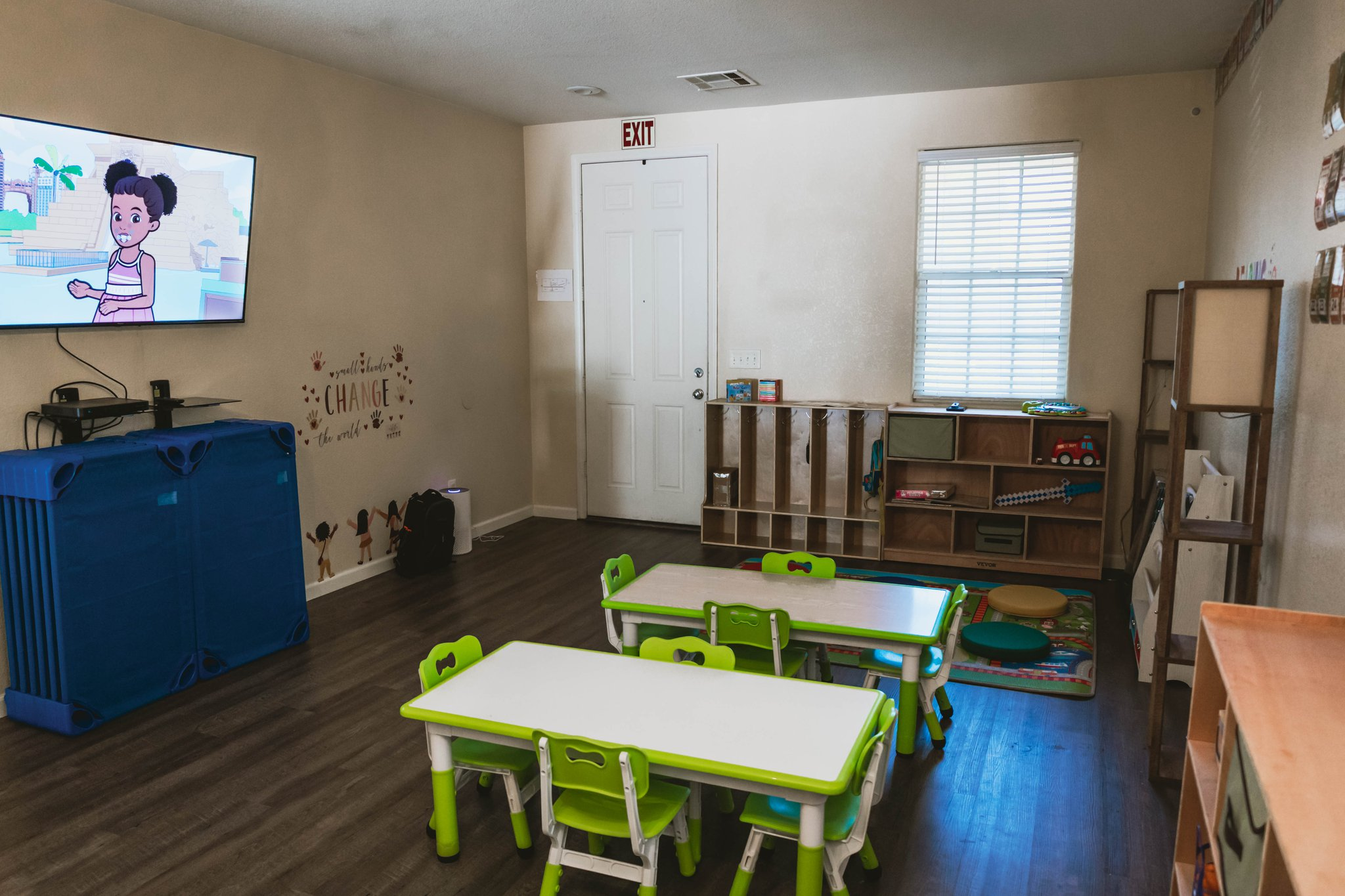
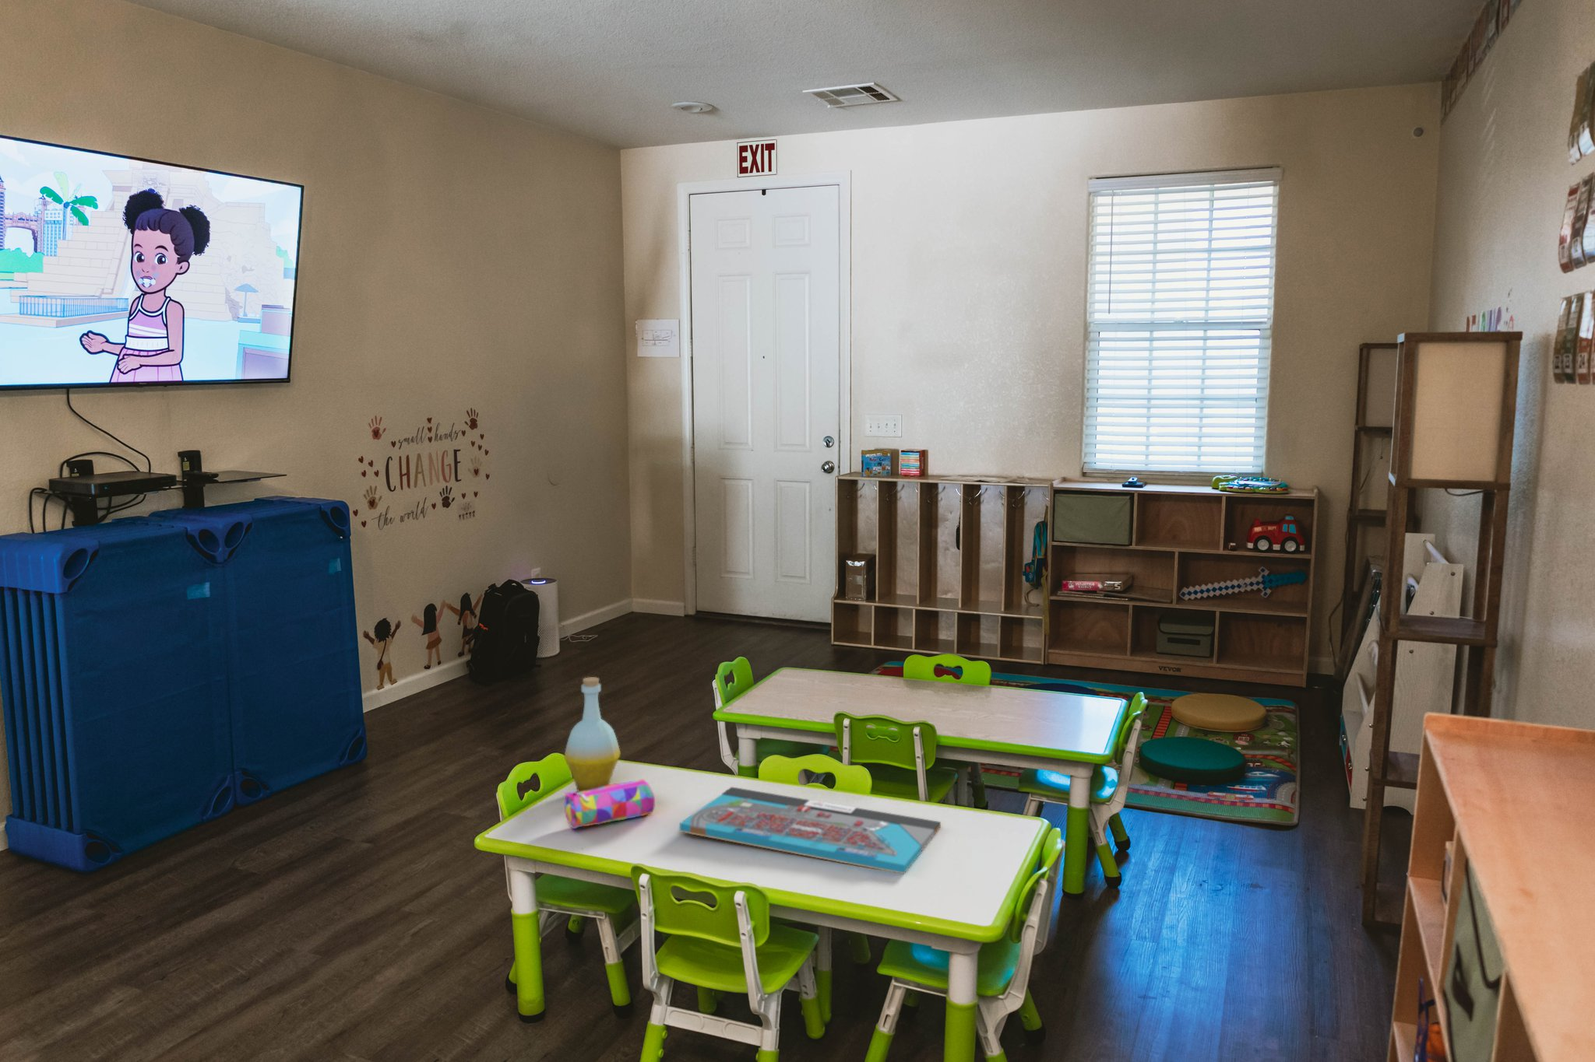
+ pencil case [563,778,656,830]
+ board game [680,786,942,875]
+ bottle [563,676,621,792]
